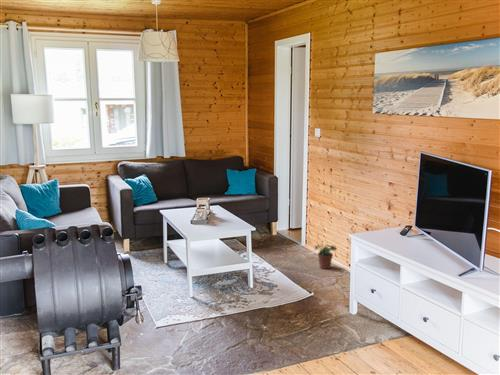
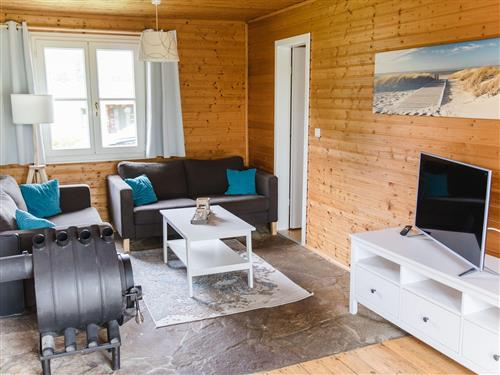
- potted plant [313,244,338,270]
